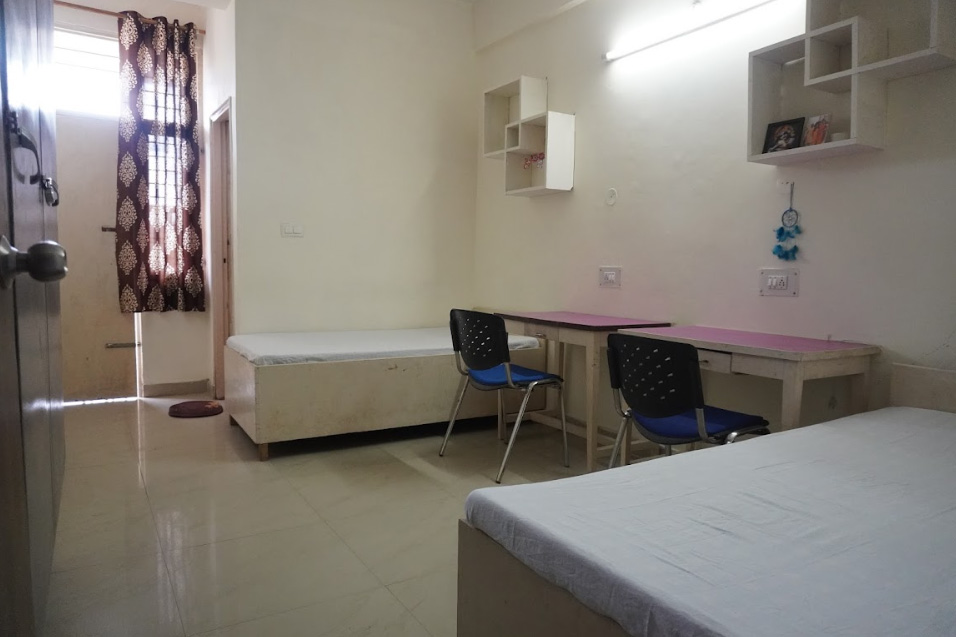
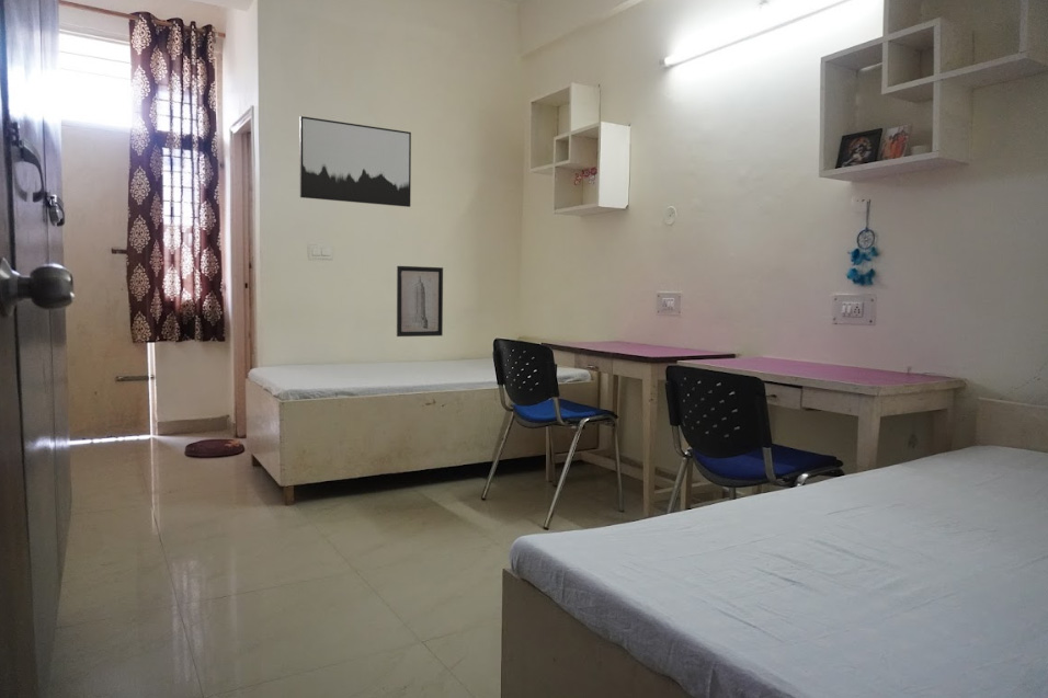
+ wall art [396,265,444,337]
+ wall art [298,115,412,208]
